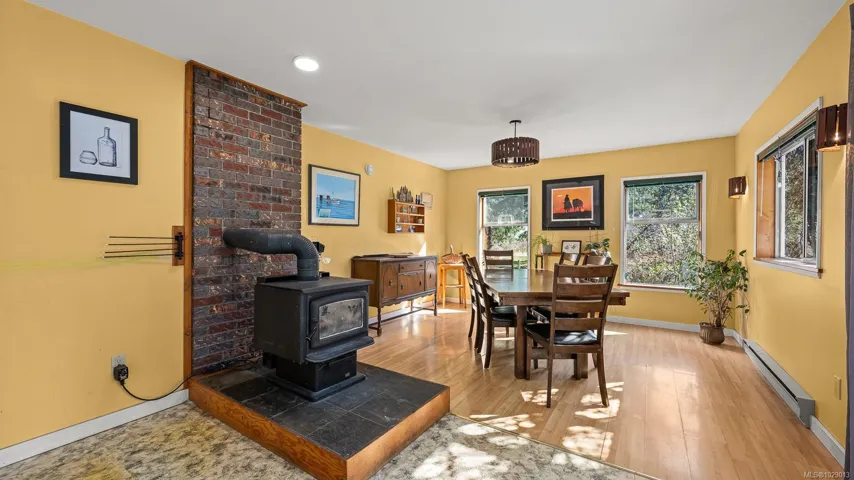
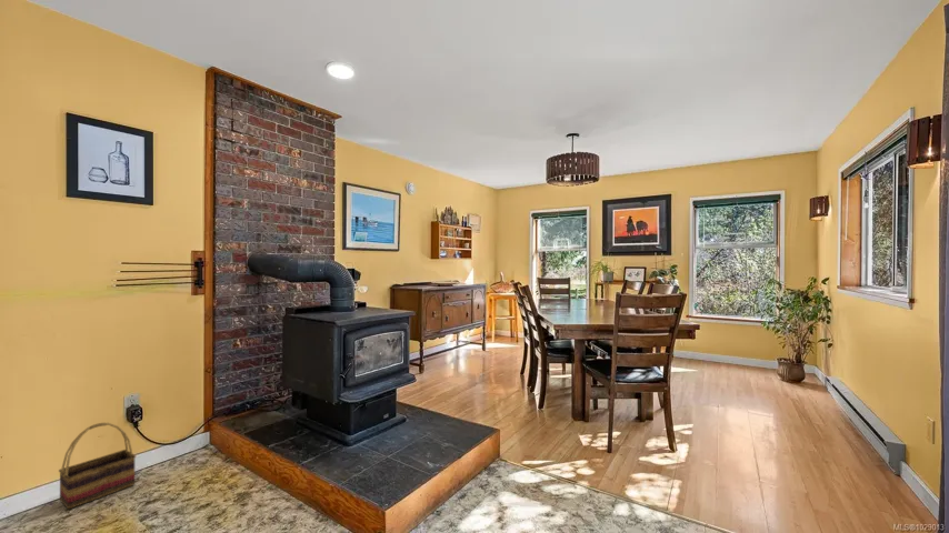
+ basket [58,422,137,510]
